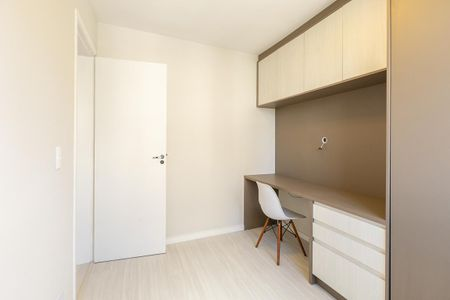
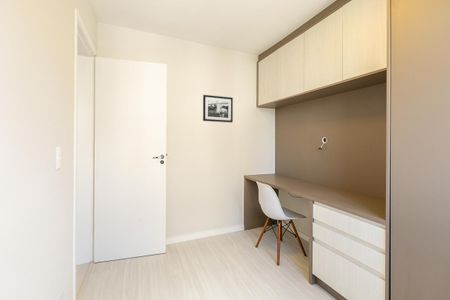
+ picture frame [202,94,234,123]
